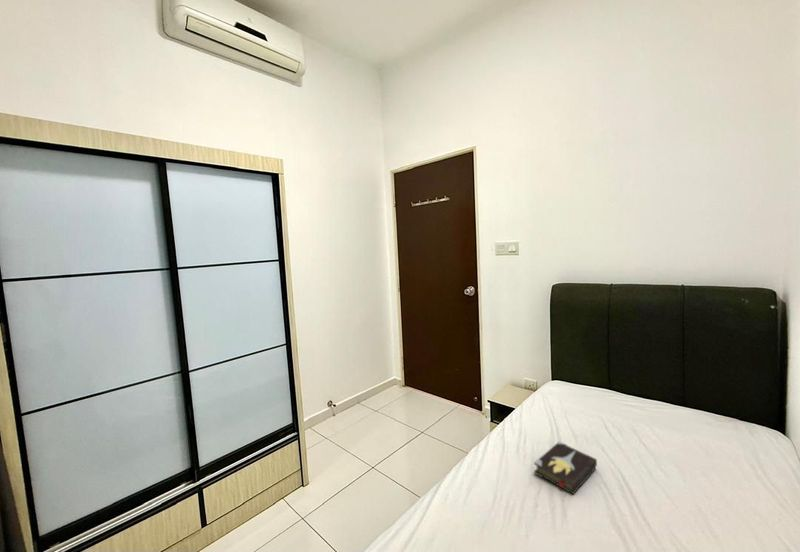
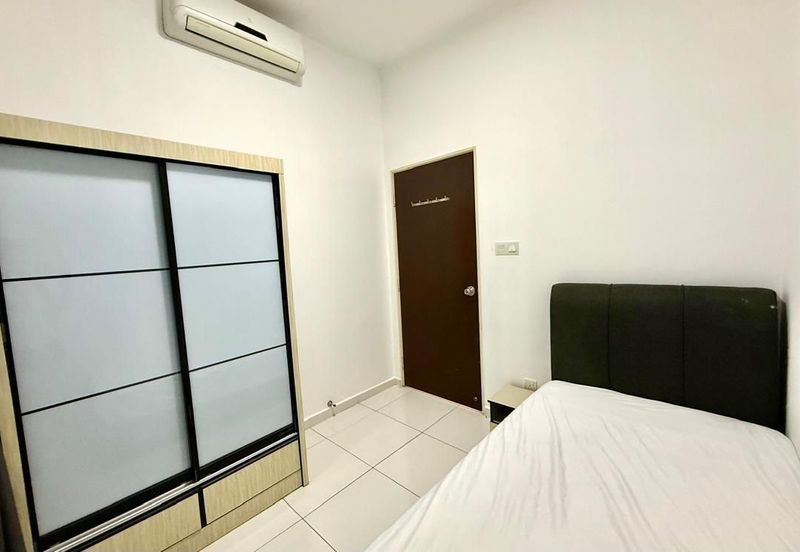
- hardback book [533,440,598,495]
